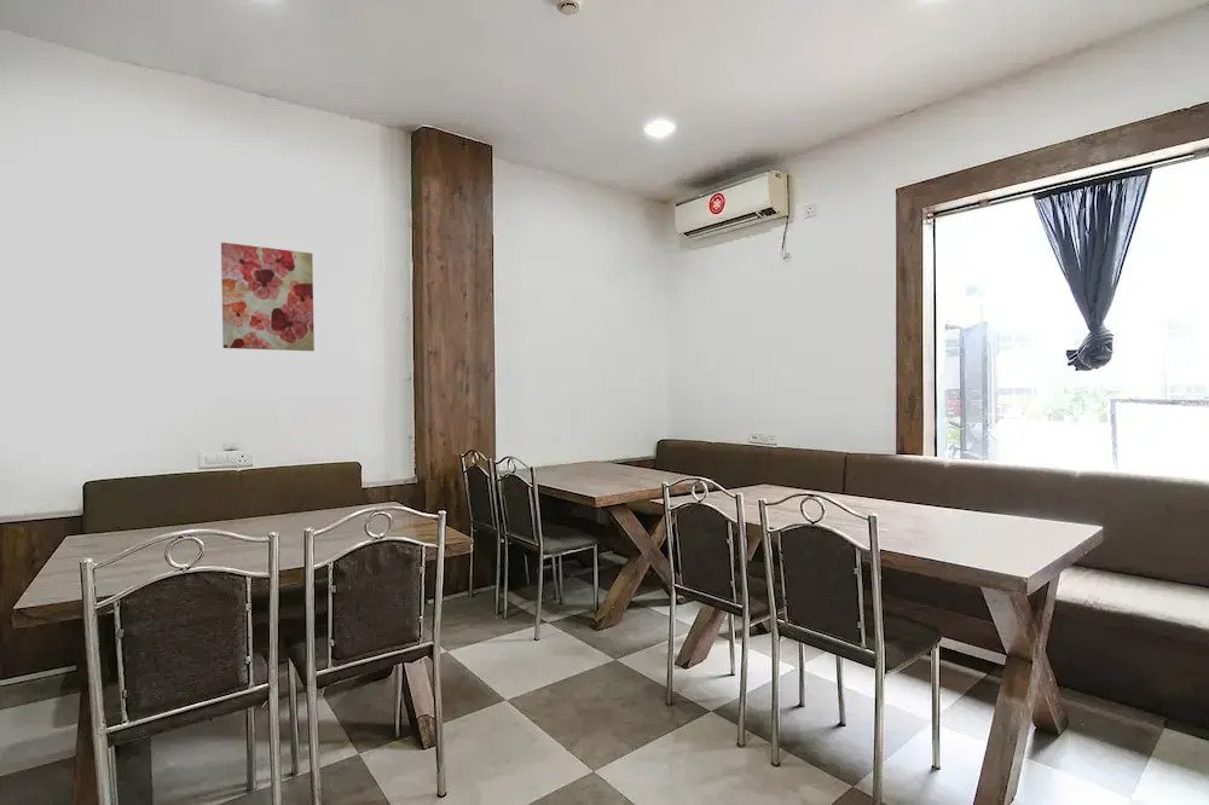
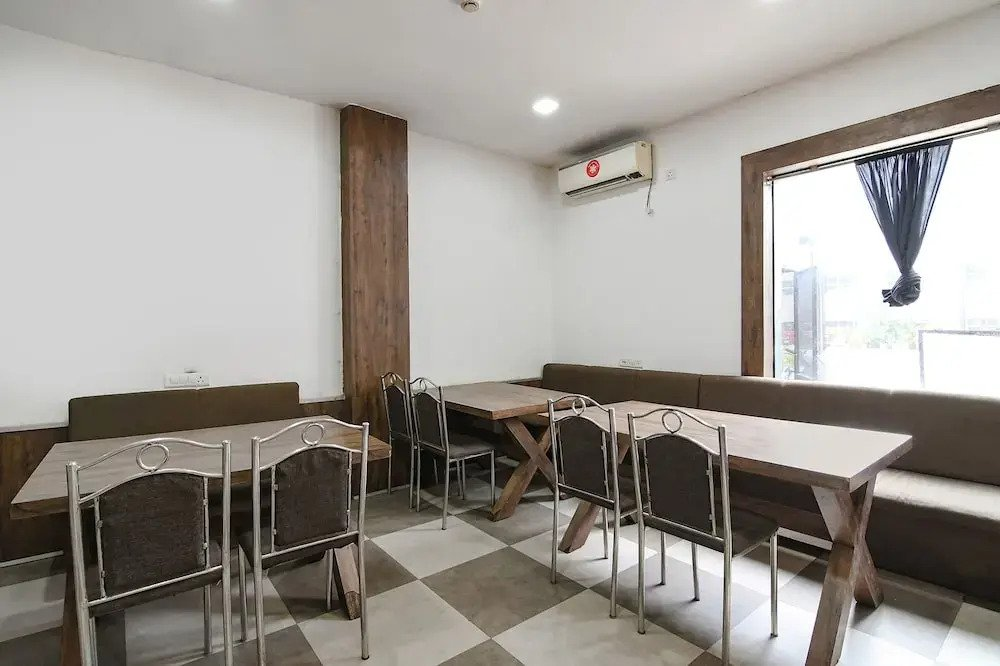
- wall art [220,242,316,352]
